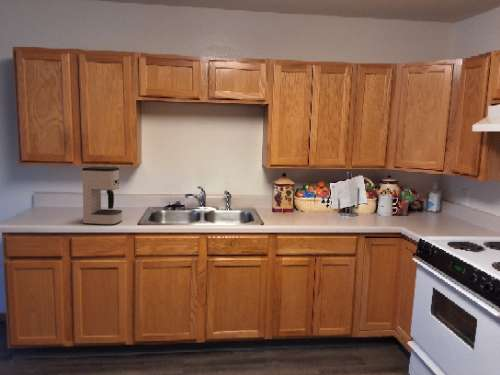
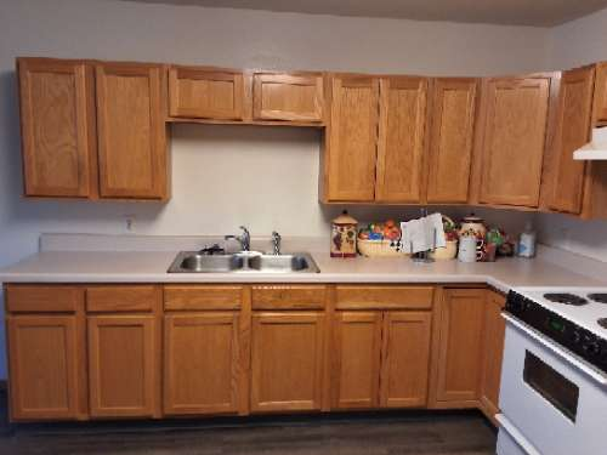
- coffee maker [81,165,123,226]
